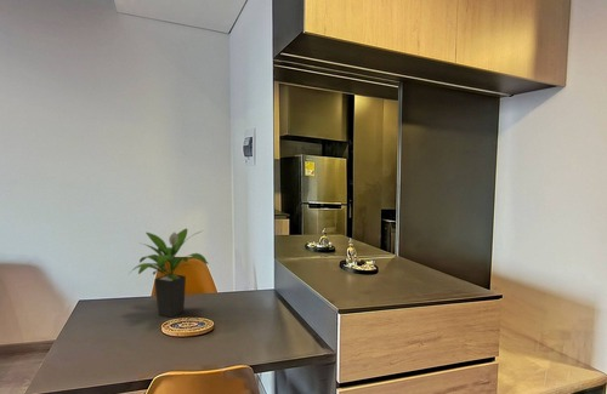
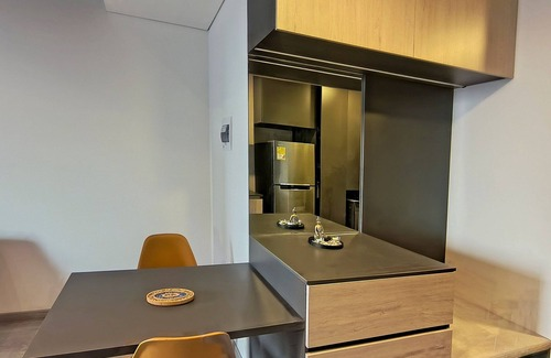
- potted plant [127,228,210,319]
